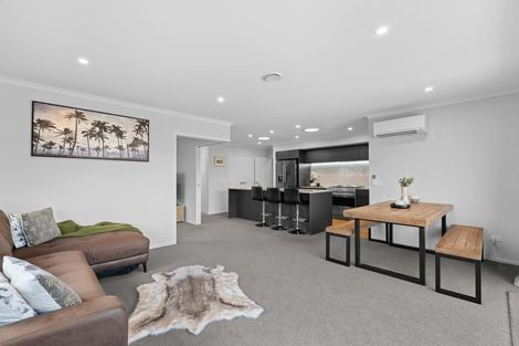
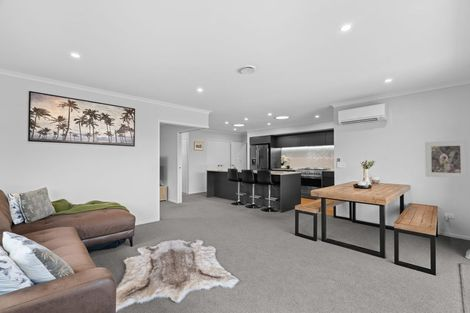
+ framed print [424,139,469,179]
